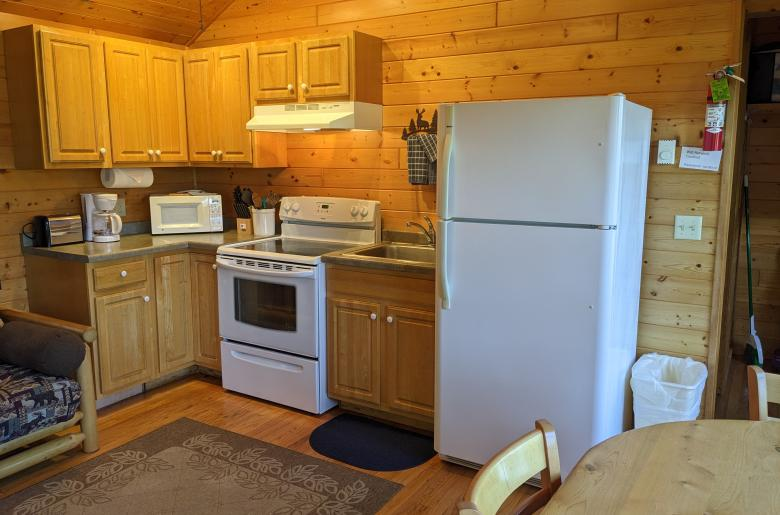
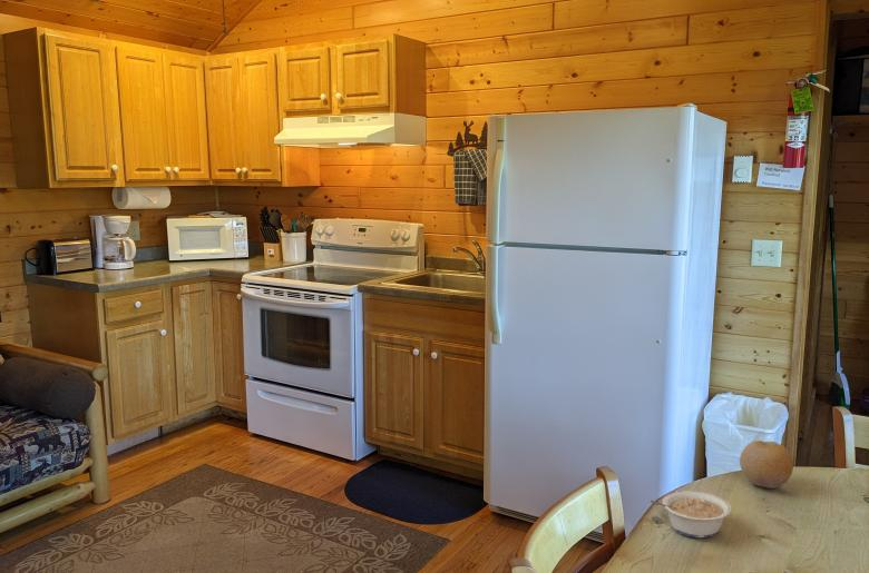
+ legume [648,490,732,539]
+ fruit [739,439,794,490]
